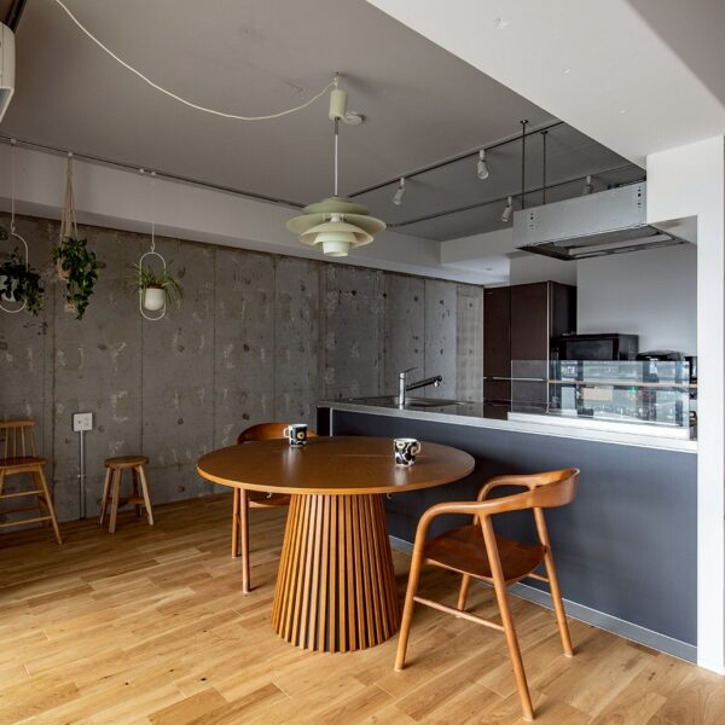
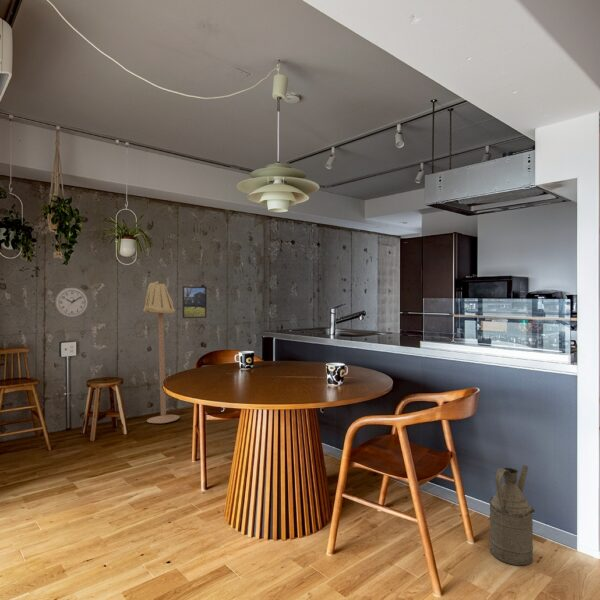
+ wall clock [54,287,89,318]
+ floor lamp [142,280,181,424]
+ watering can [488,464,535,566]
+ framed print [181,285,207,319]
